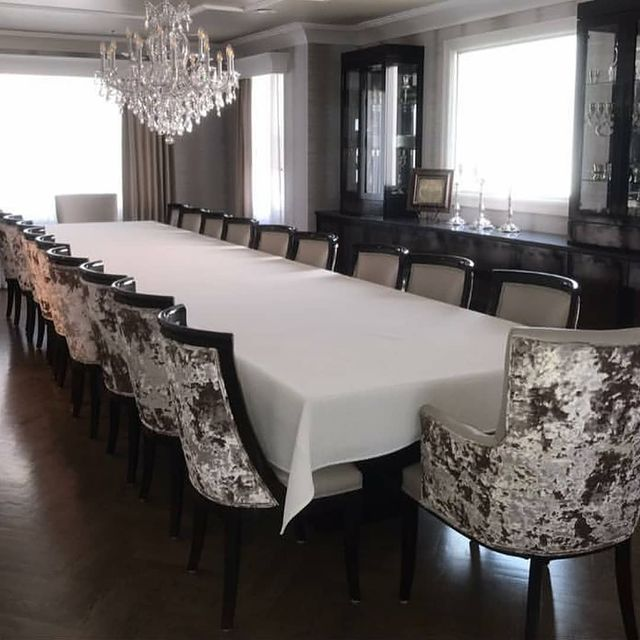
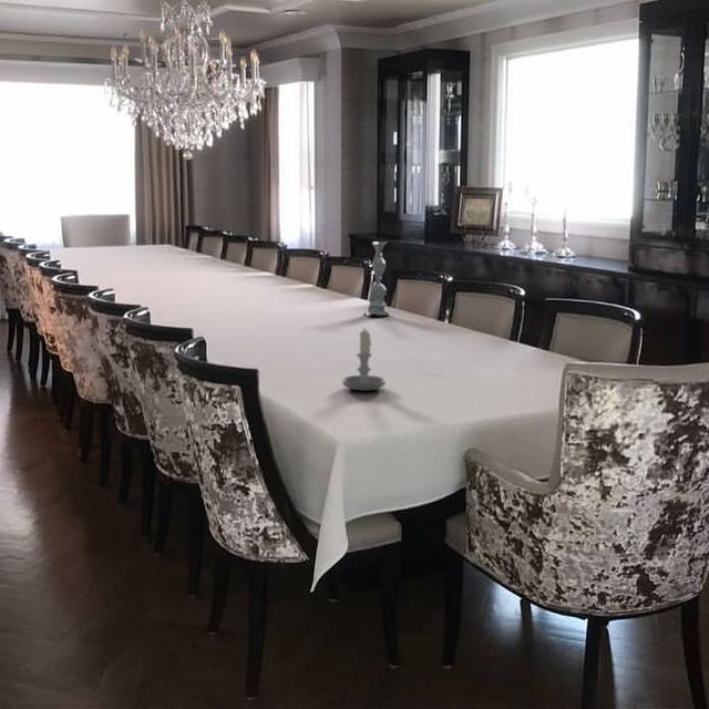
+ candlestick [363,240,391,317]
+ candle [341,326,387,392]
